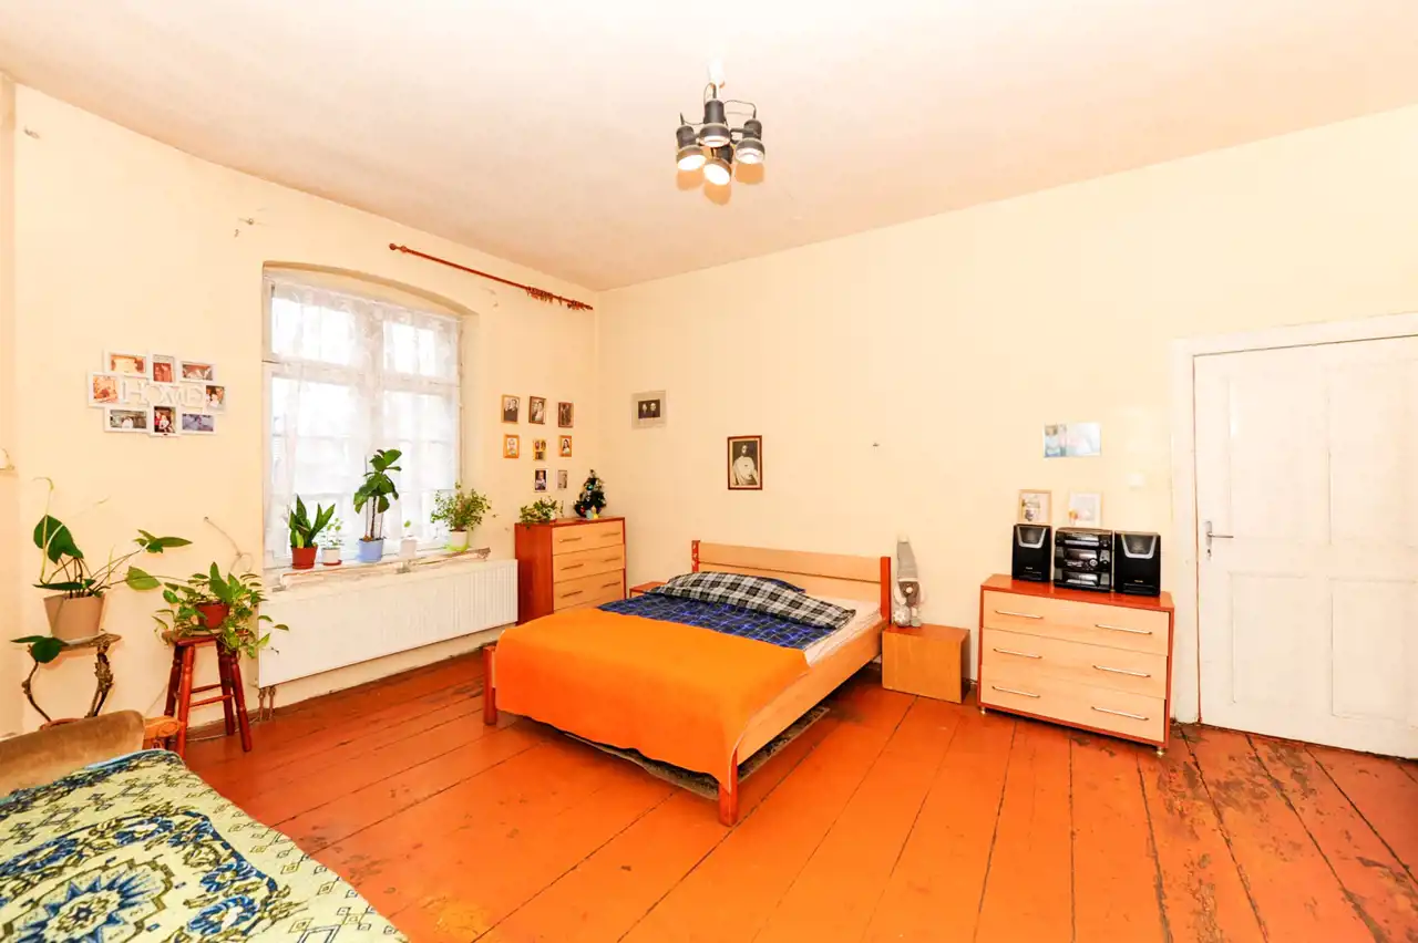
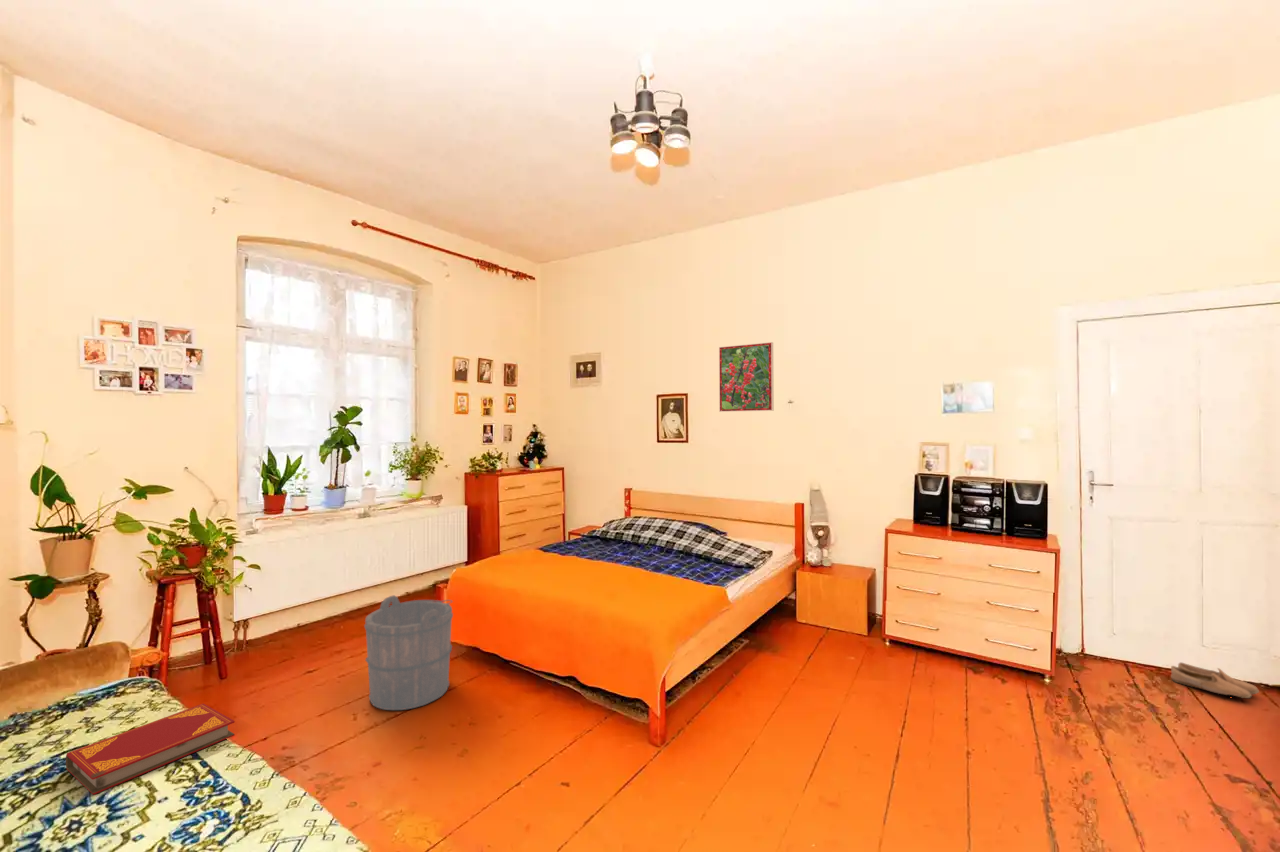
+ shoe [1170,661,1260,699]
+ hardback book [65,703,236,796]
+ bucket [363,594,454,711]
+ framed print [718,341,775,413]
